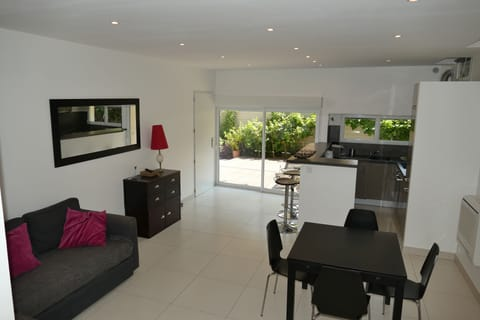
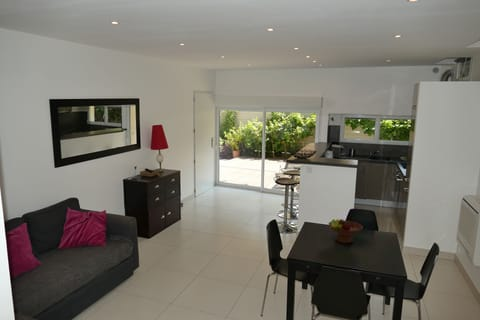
+ fruit bowl [328,218,364,244]
